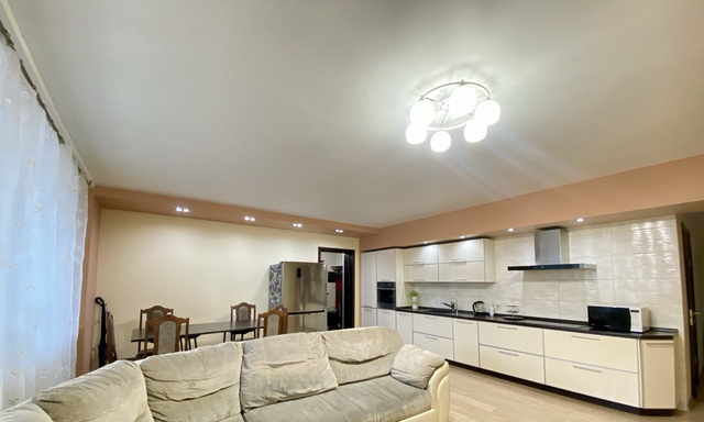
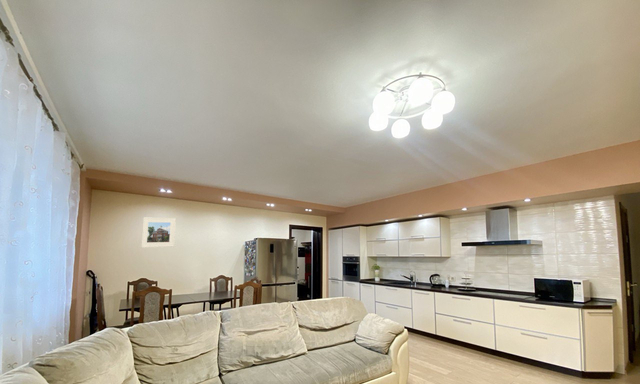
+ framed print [140,217,177,248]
